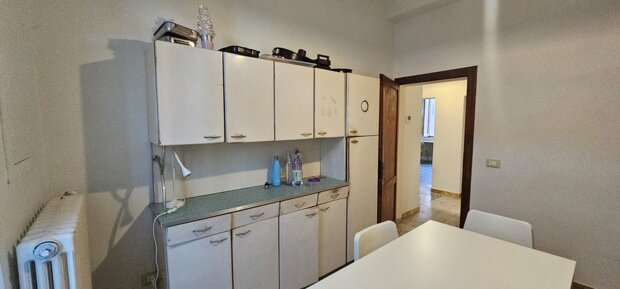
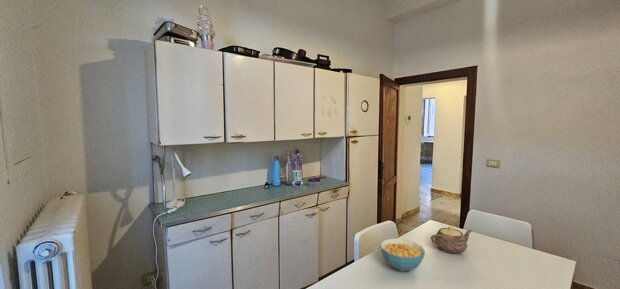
+ cereal bowl [379,238,426,272]
+ teapot [430,226,473,255]
